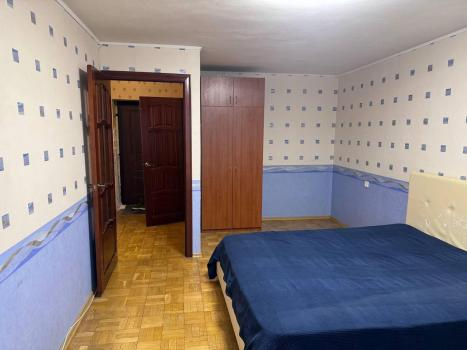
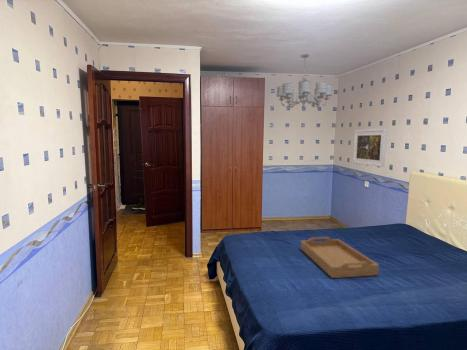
+ serving tray [300,236,380,279]
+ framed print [352,128,388,168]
+ chandelier [276,53,334,110]
